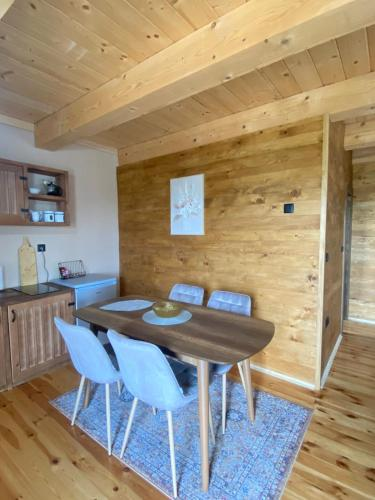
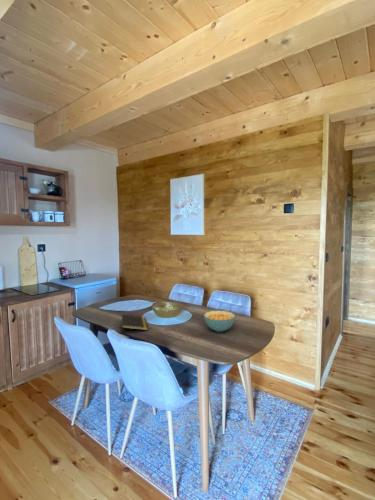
+ notepad [121,314,149,334]
+ cereal bowl [203,310,236,333]
